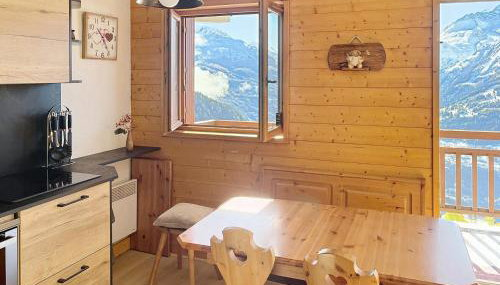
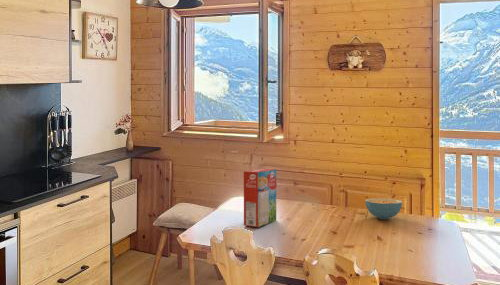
+ cereal bowl [364,197,403,220]
+ cereal box [243,168,277,228]
